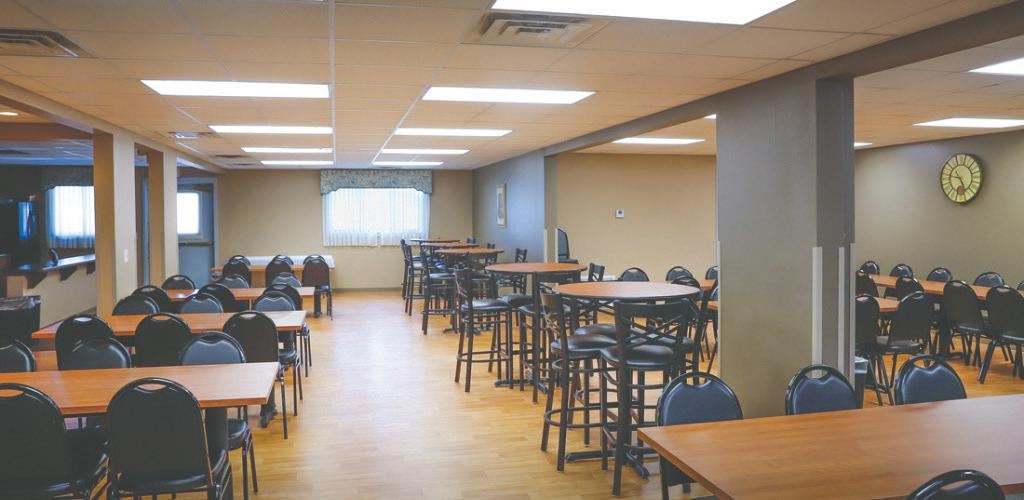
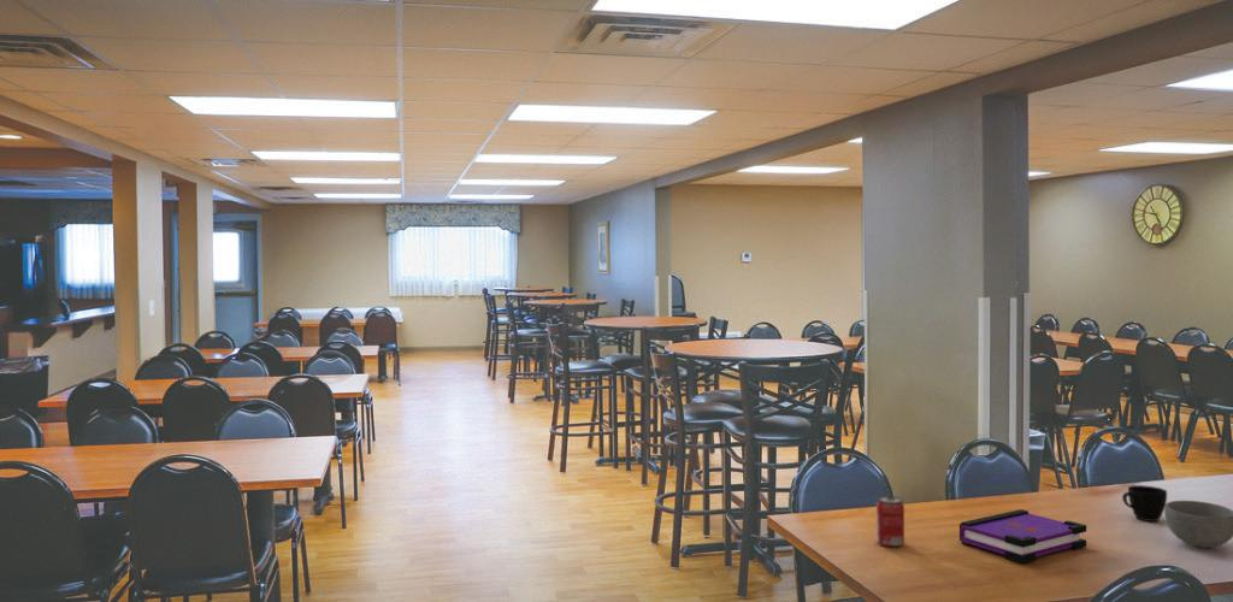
+ cup [1121,484,1168,523]
+ bowl [1163,500,1233,549]
+ board game [958,508,1087,565]
+ beverage can [875,495,905,548]
